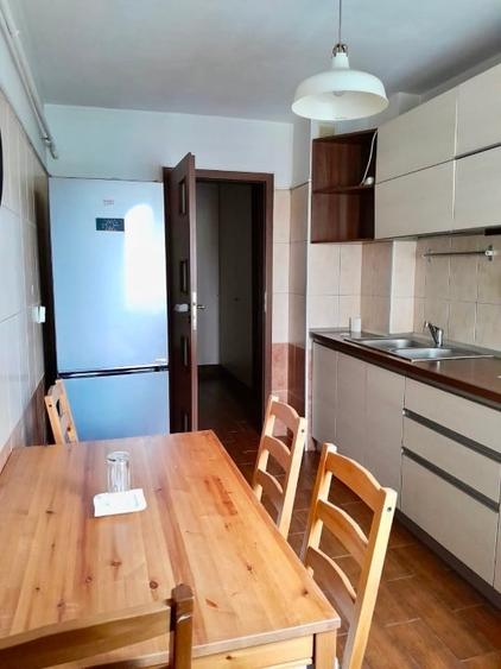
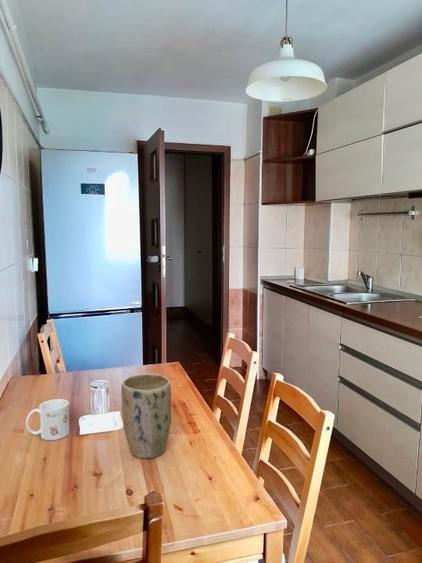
+ mug [25,398,71,441]
+ plant pot [121,373,172,460]
